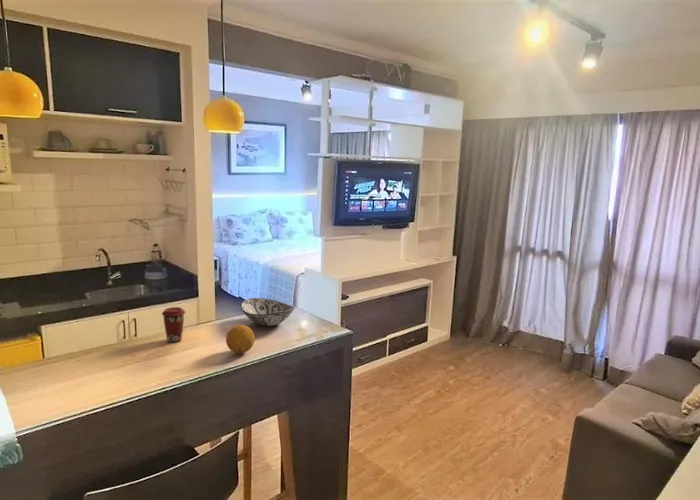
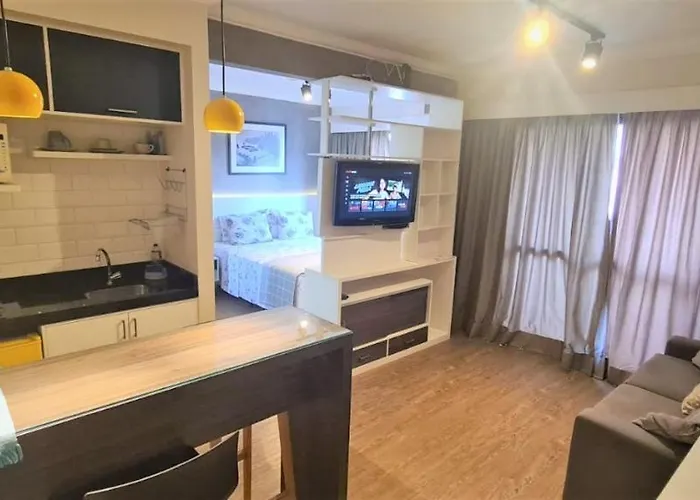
- coffee cup [161,306,186,343]
- fruit [225,324,256,354]
- decorative bowl [240,297,295,327]
